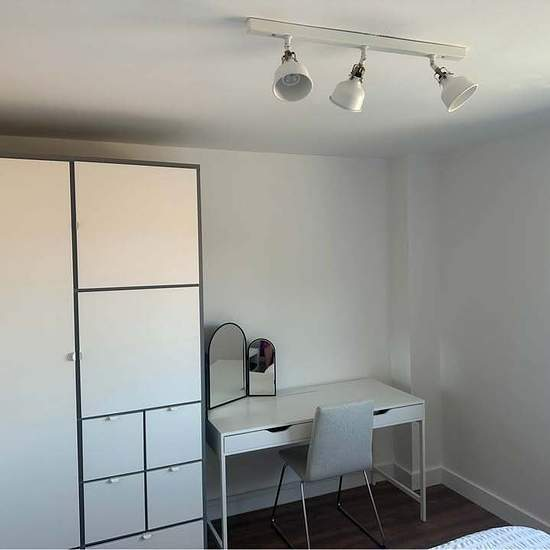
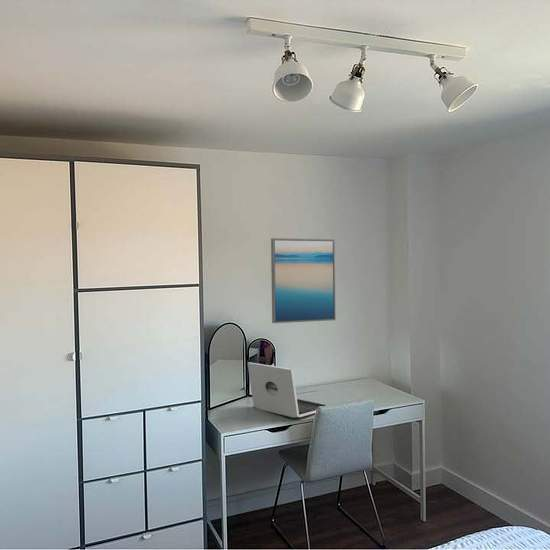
+ wall art [270,237,337,324]
+ laptop [246,361,326,419]
